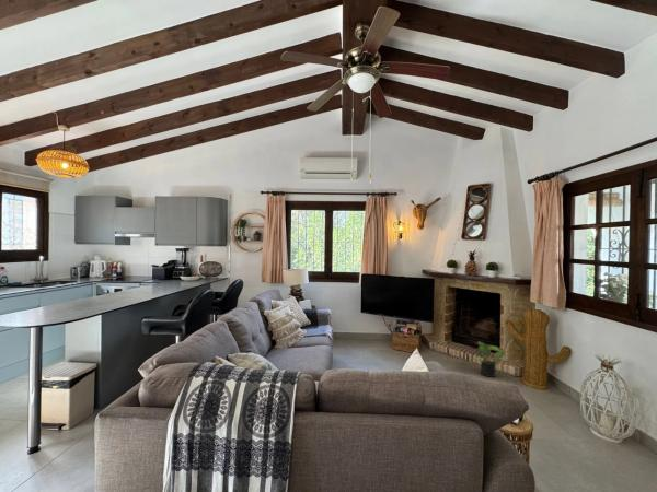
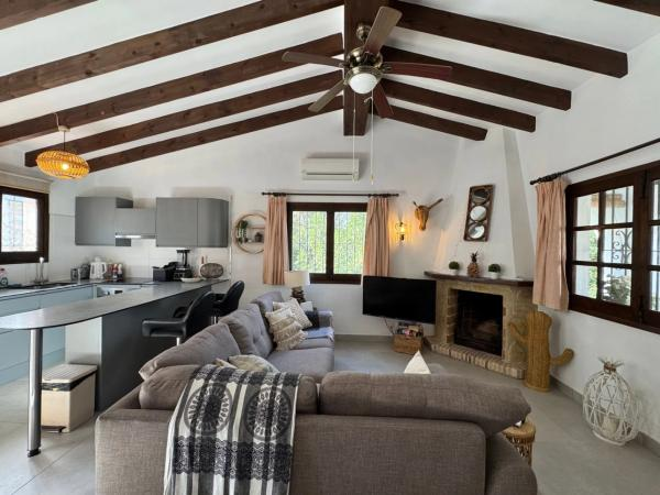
- potted plant [473,340,506,378]
